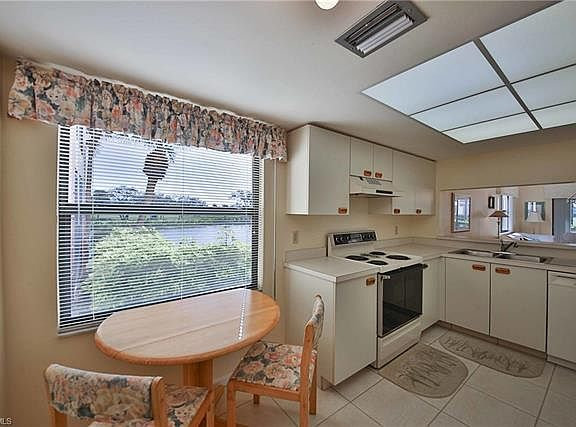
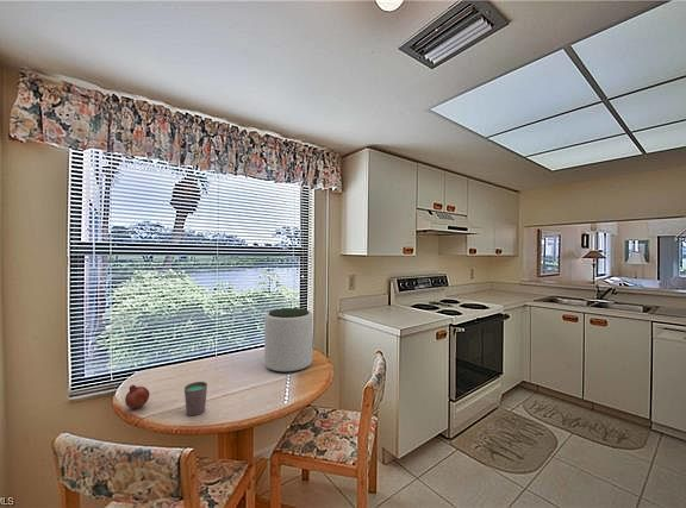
+ plant pot [263,307,313,374]
+ cup [183,381,208,416]
+ fruit [124,384,150,409]
